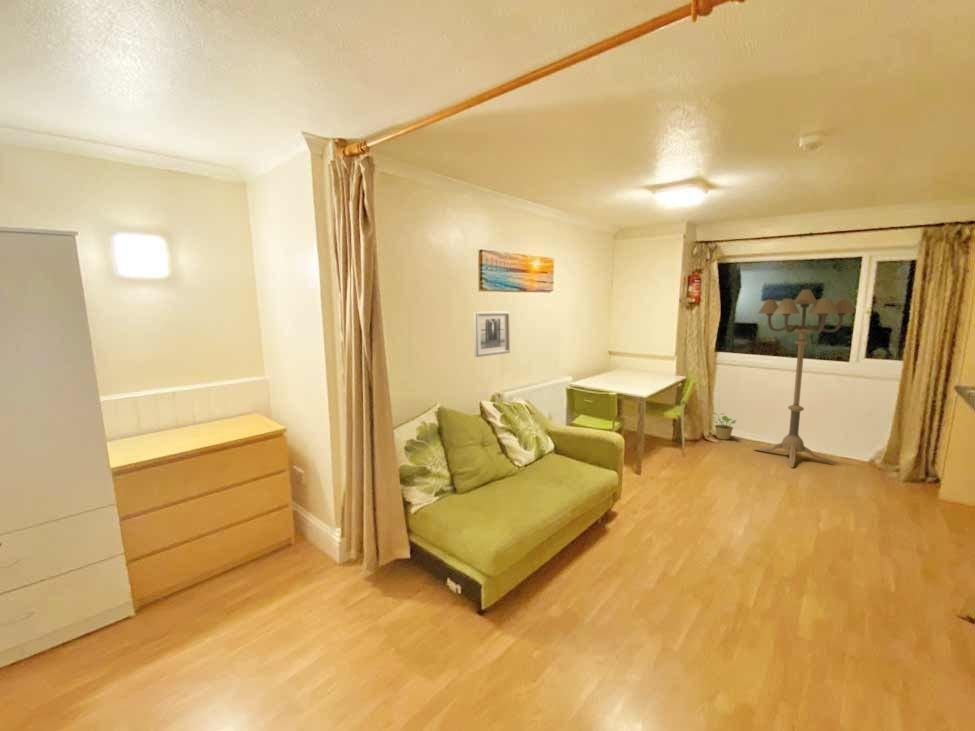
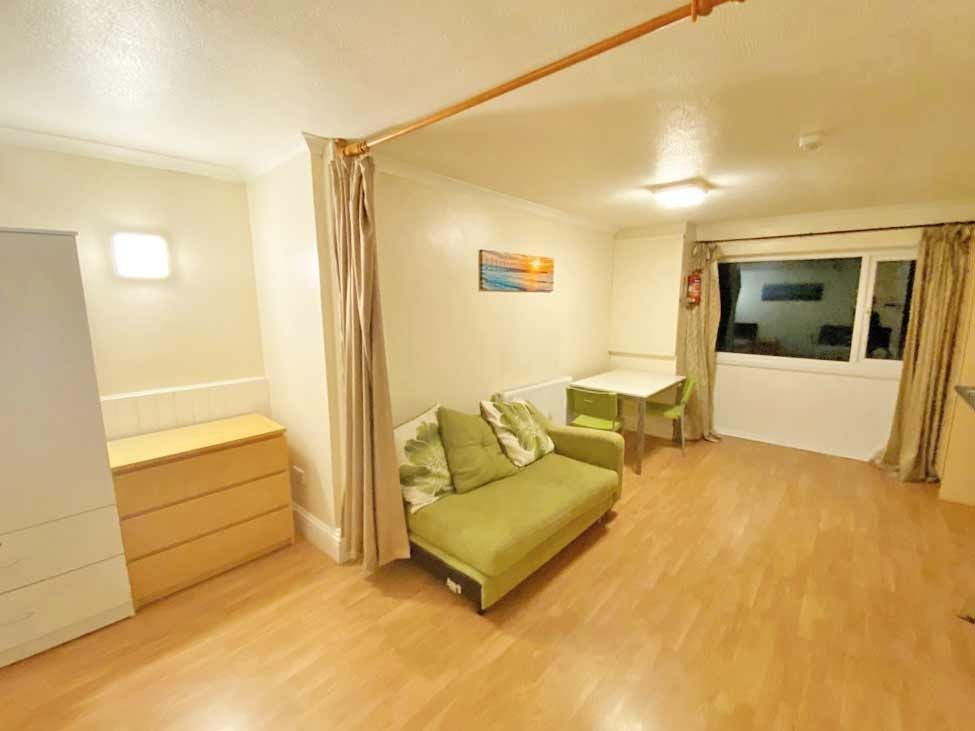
- wall art [472,310,511,358]
- floor lamp [752,288,857,468]
- potted plant [712,412,738,441]
